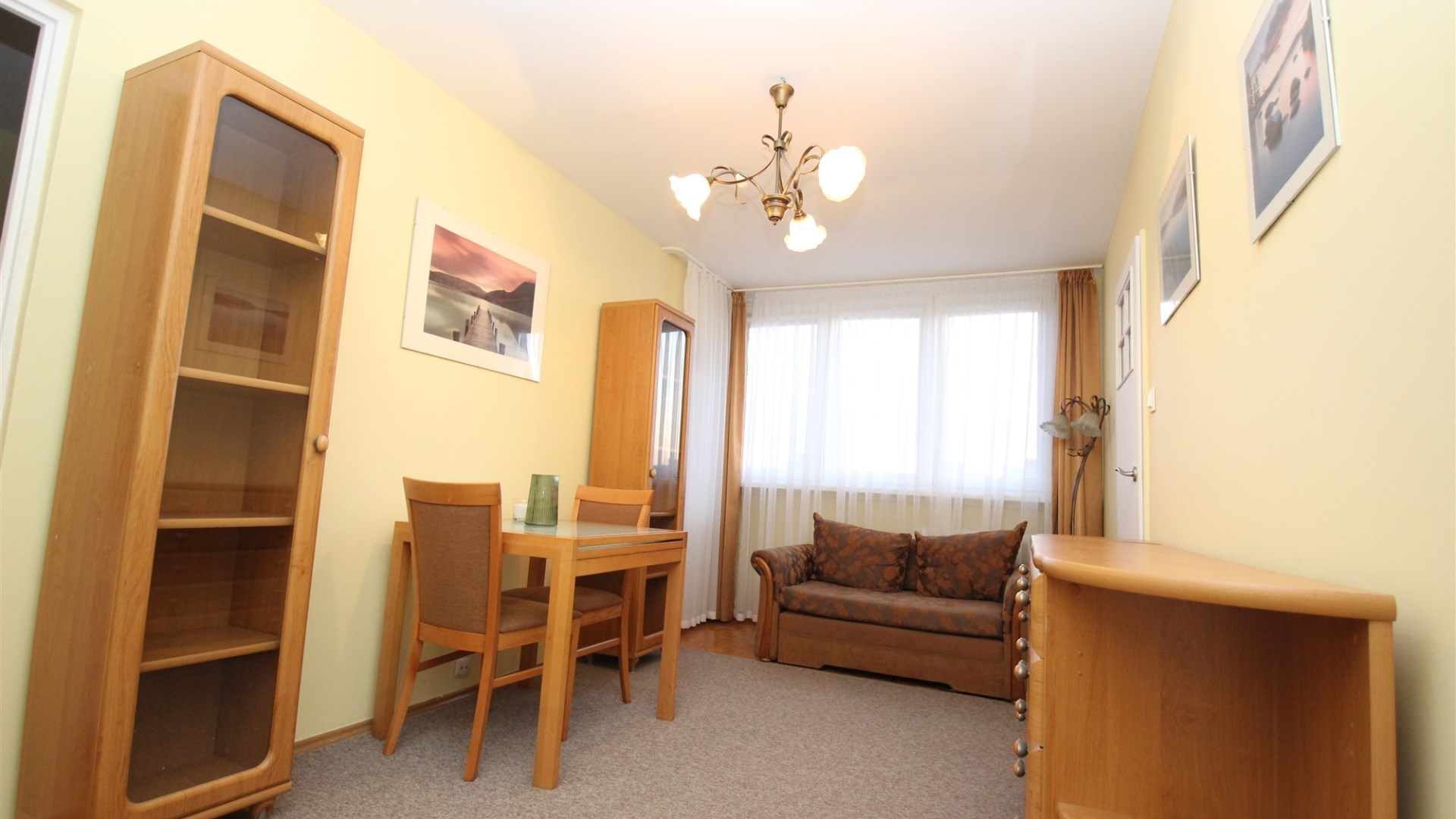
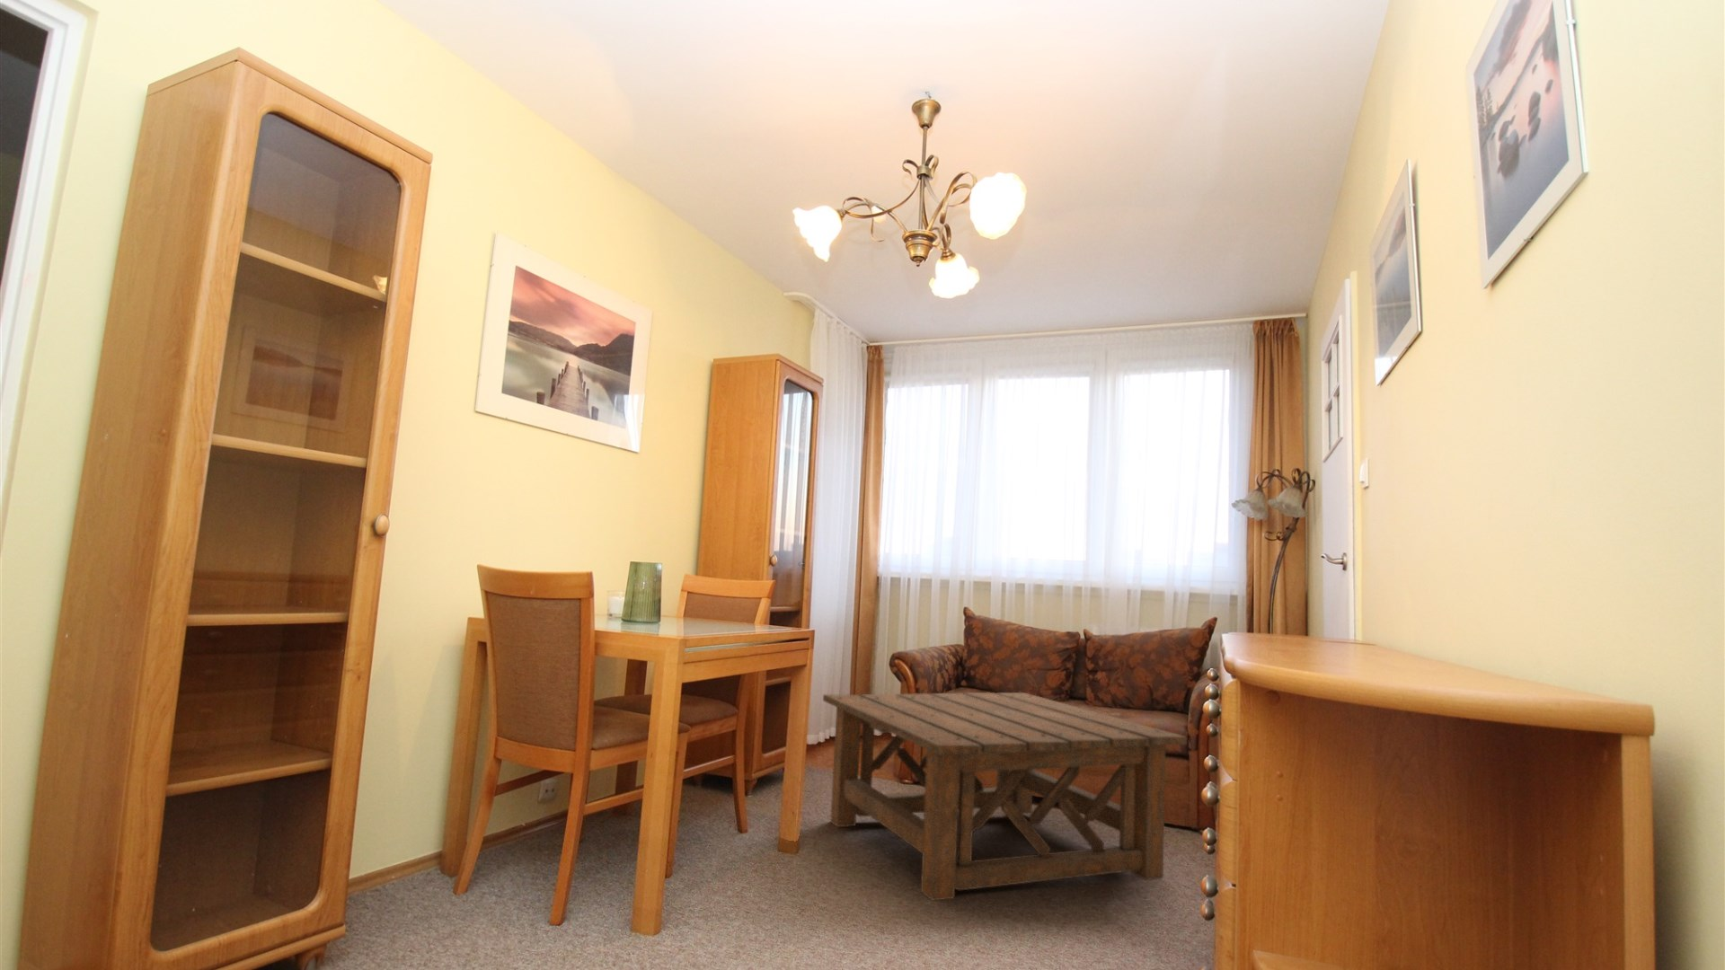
+ coffee table [822,692,1188,901]
